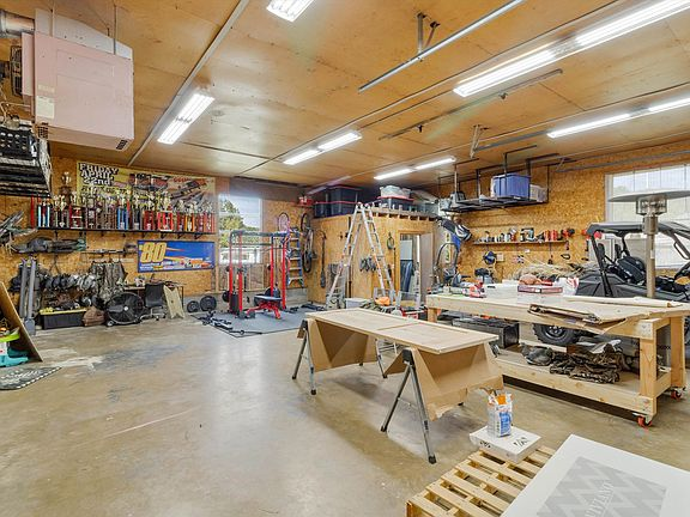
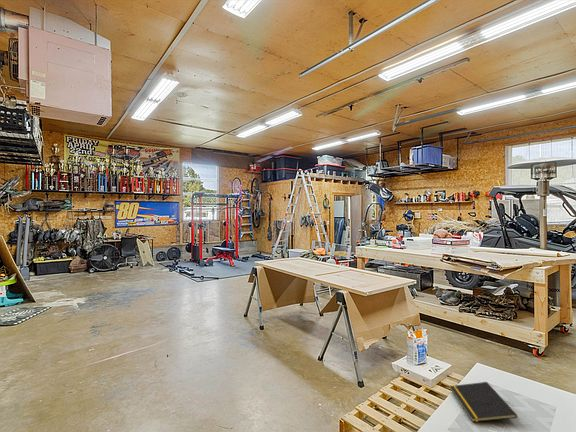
+ notepad [449,381,519,423]
